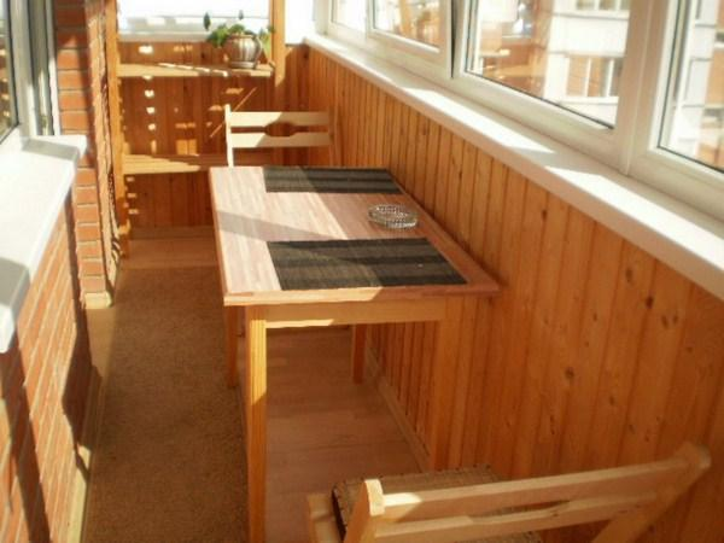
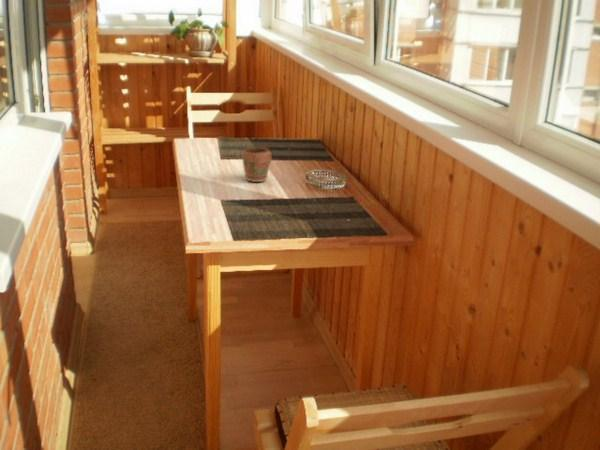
+ mug [242,146,273,183]
